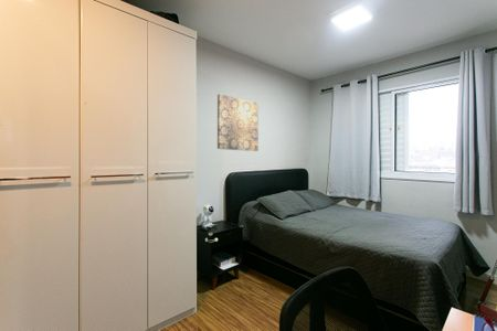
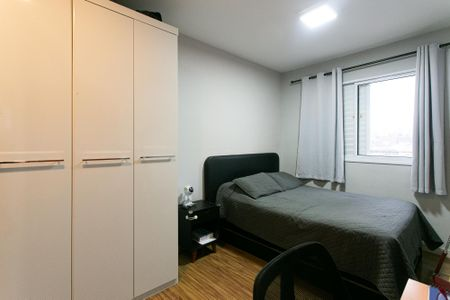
- wall art [216,93,260,152]
